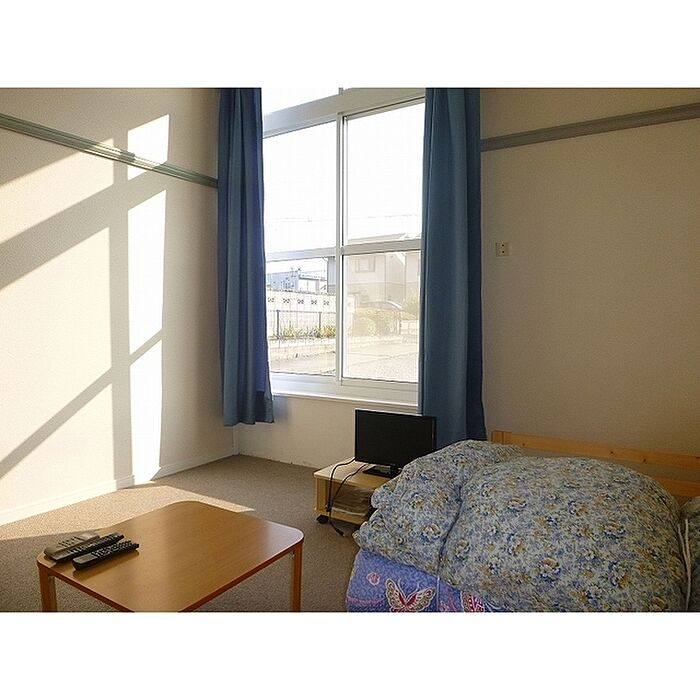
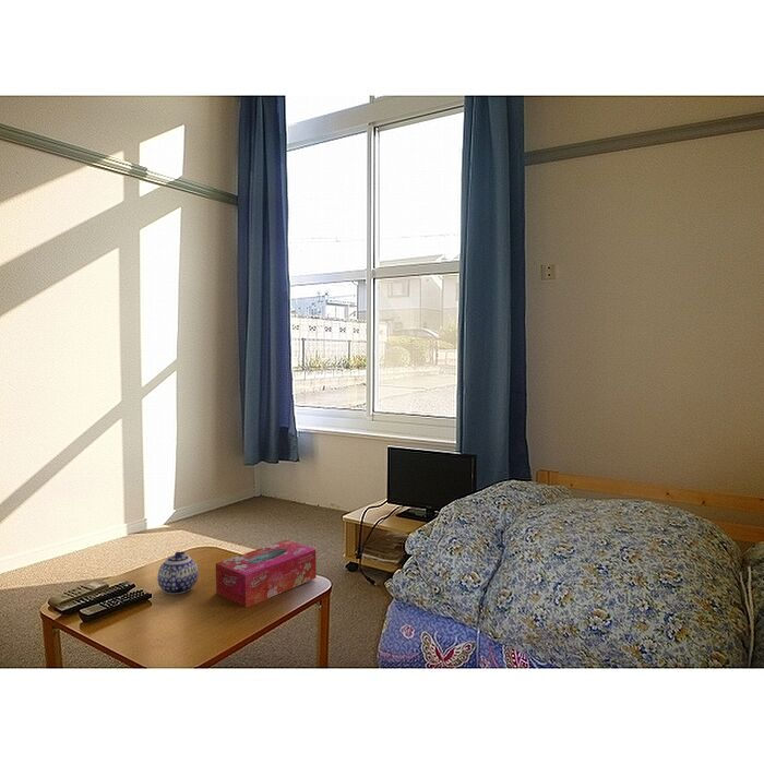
+ tissue box [215,539,318,608]
+ teapot [157,550,199,595]
